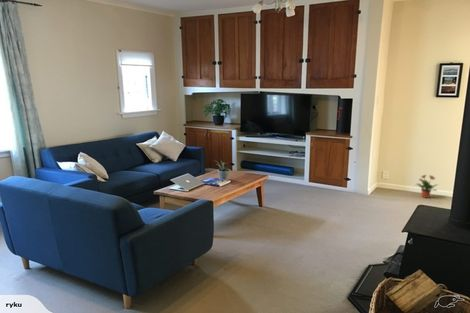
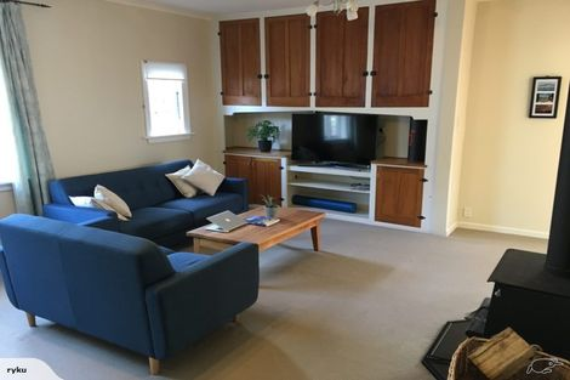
- potted plant [415,174,440,199]
